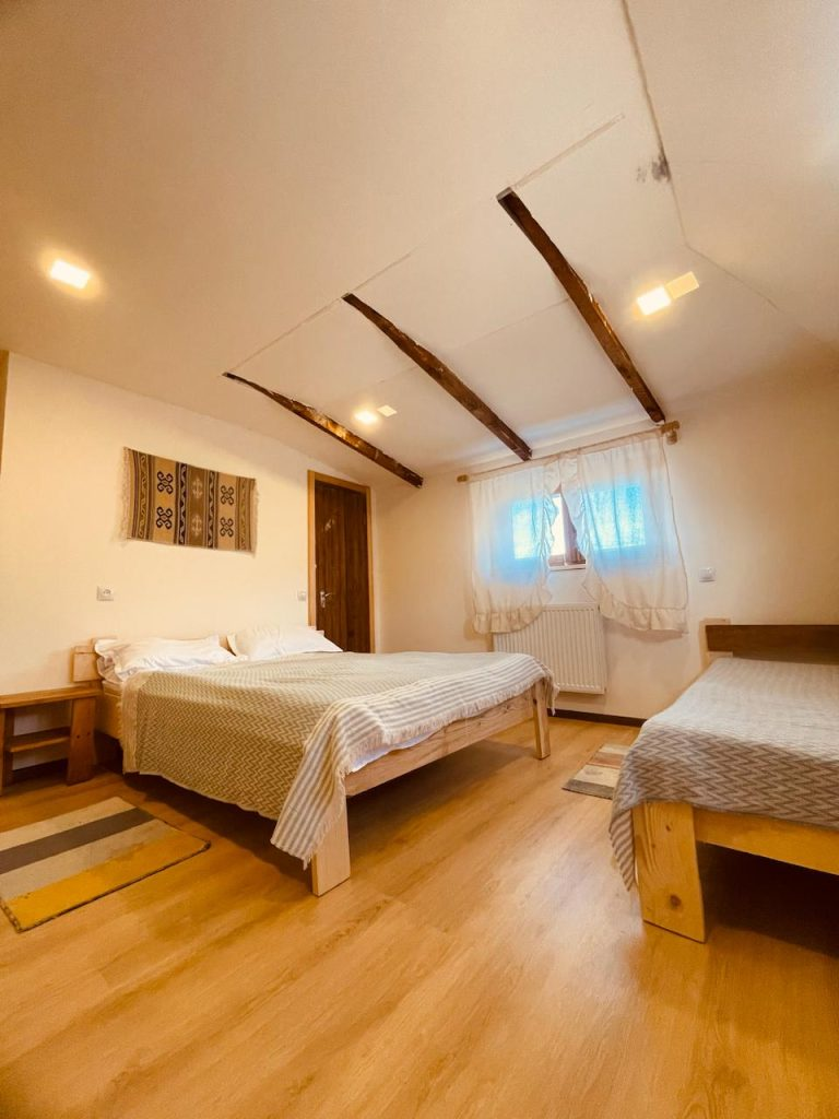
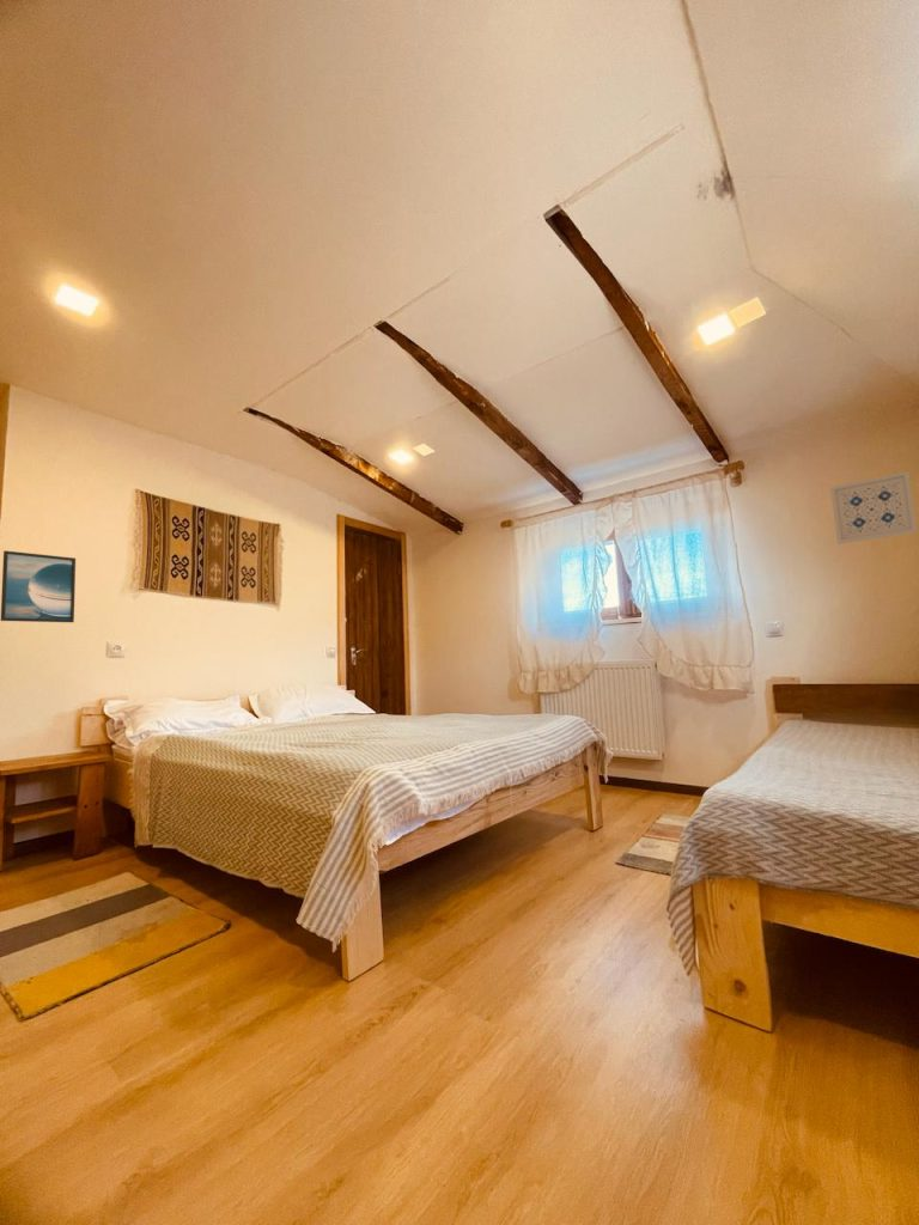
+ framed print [0,549,77,623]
+ wall art [829,470,919,546]
